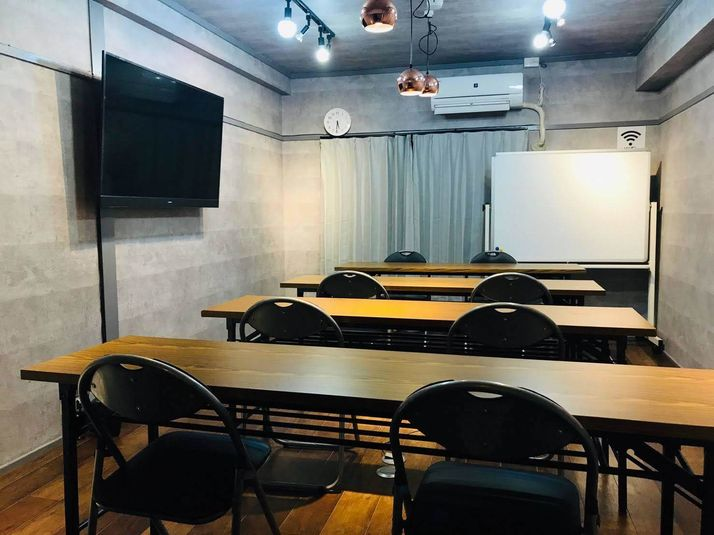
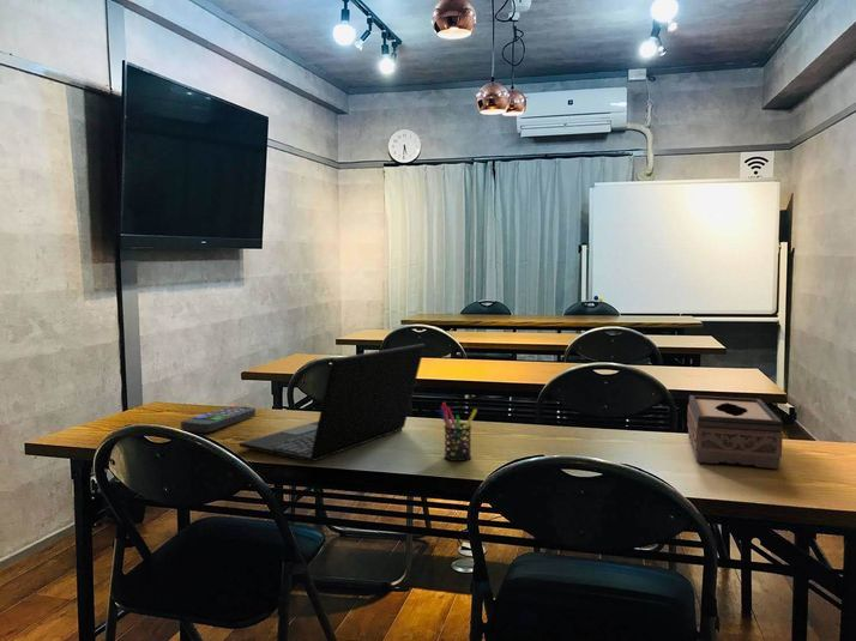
+ laptop [237,343,426,462]
+ pen holder [438,401,478,462]
+ remote control [180,404,257,434]
+ tissue box [686,394,784,470]
